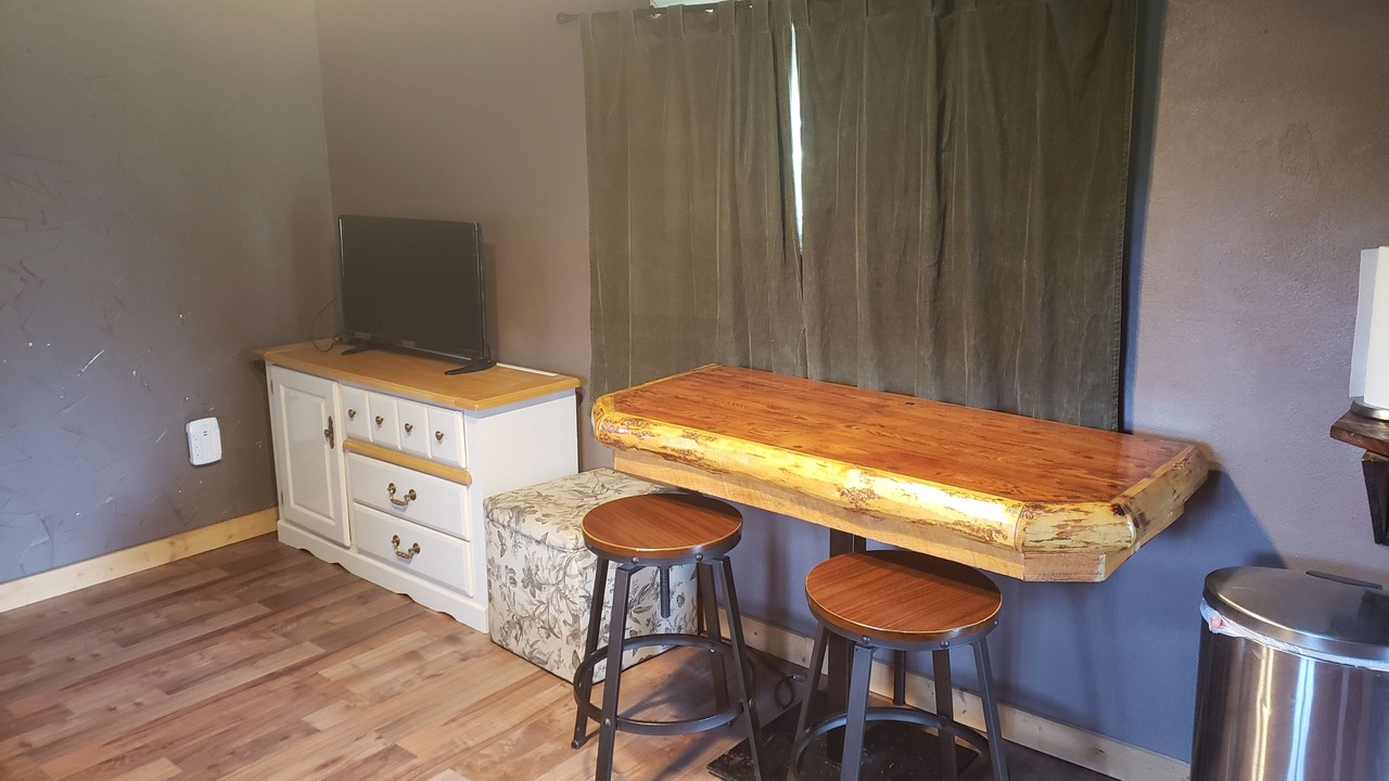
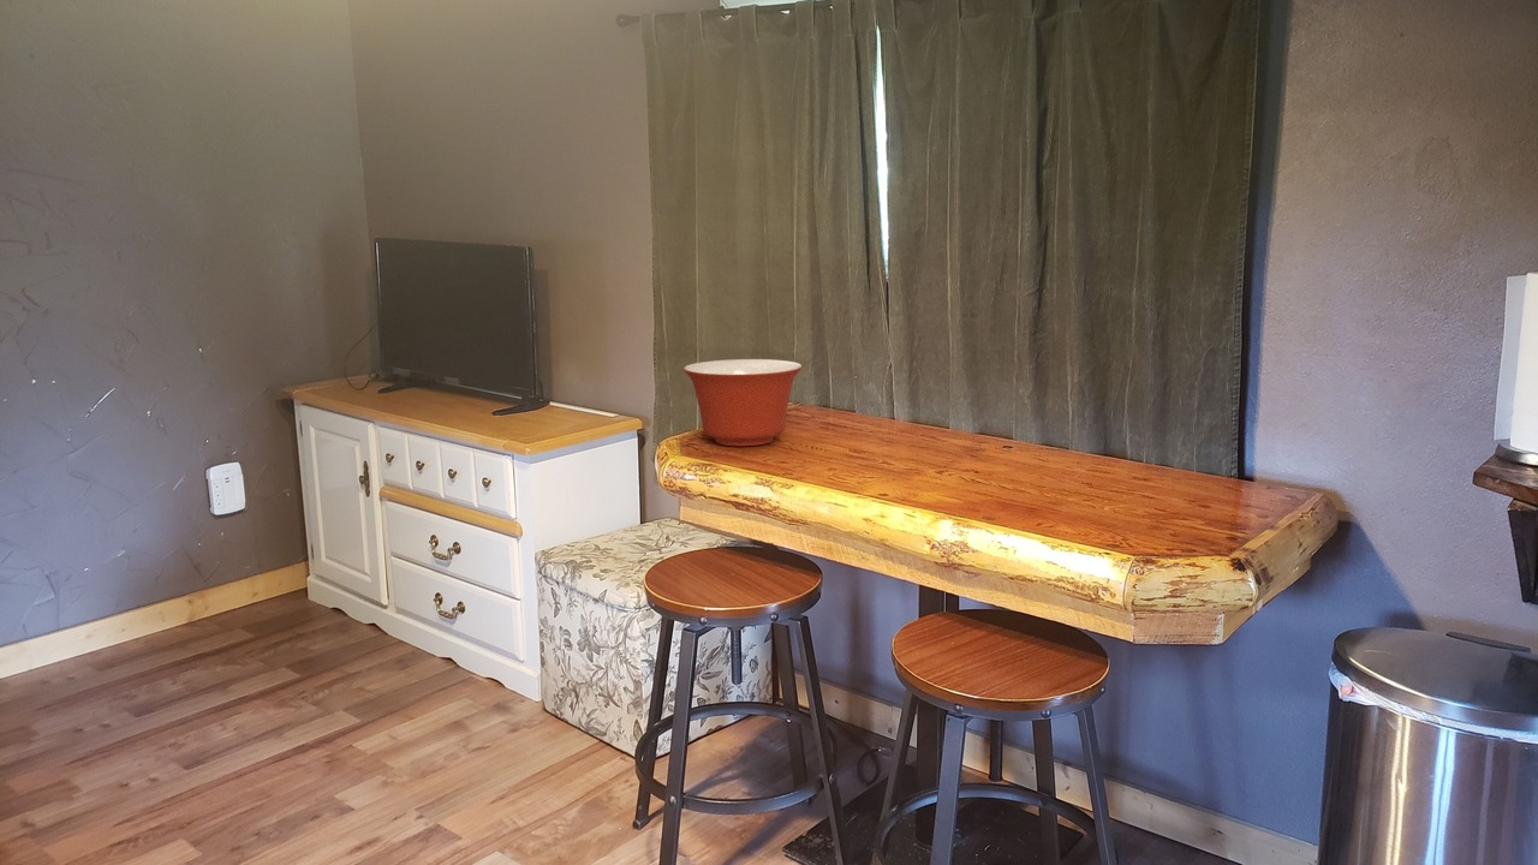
+ mixing bowl [682,358,803,447]
